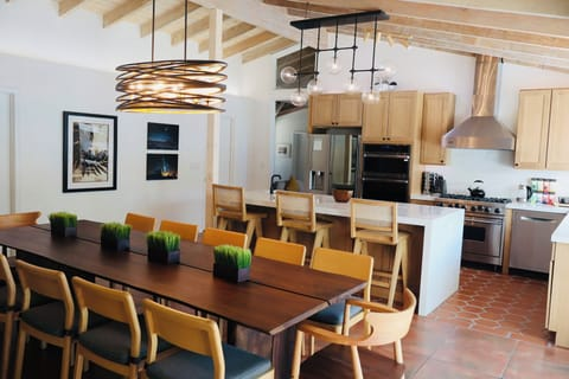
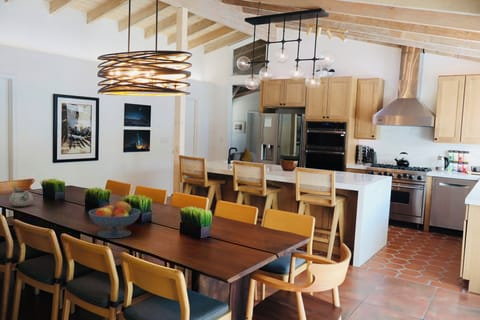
+ decorative bowl [8,185,34,207]
+ fruit bowl [87,200,142,239]
